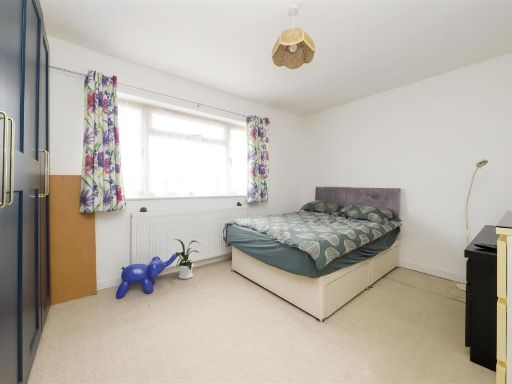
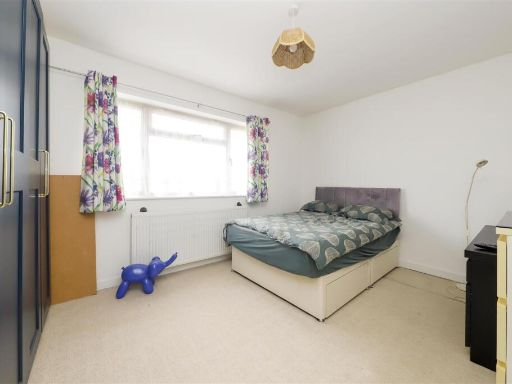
- house plant [174,238,202,280]
